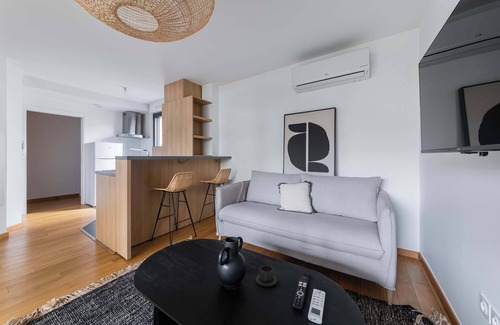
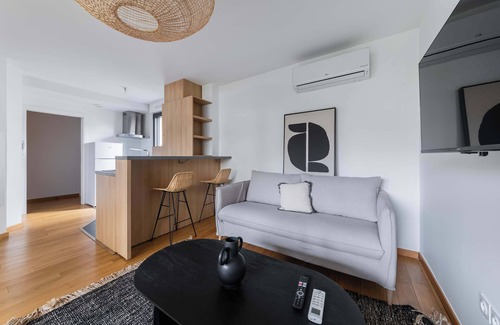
- cup [254,264,279,288]
